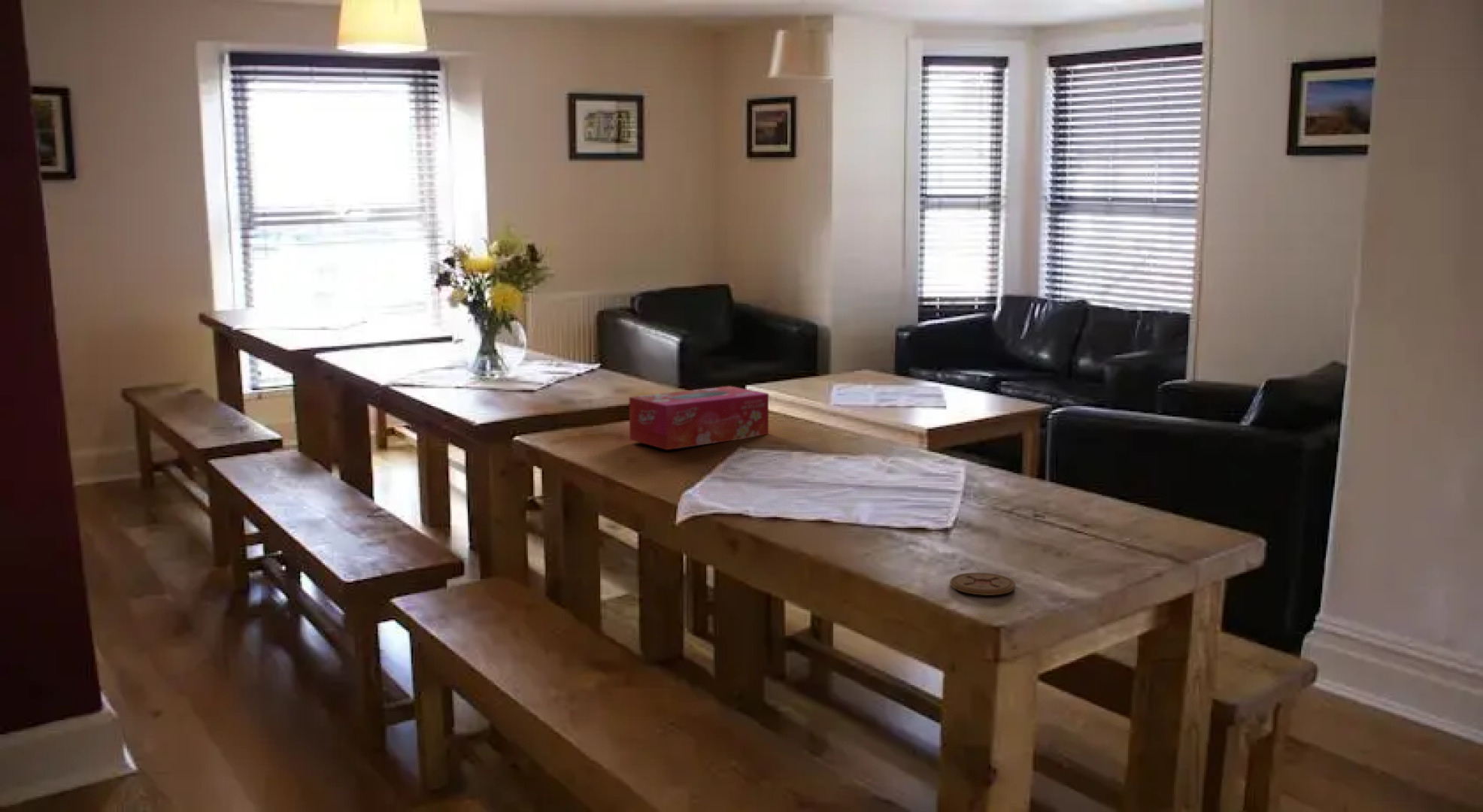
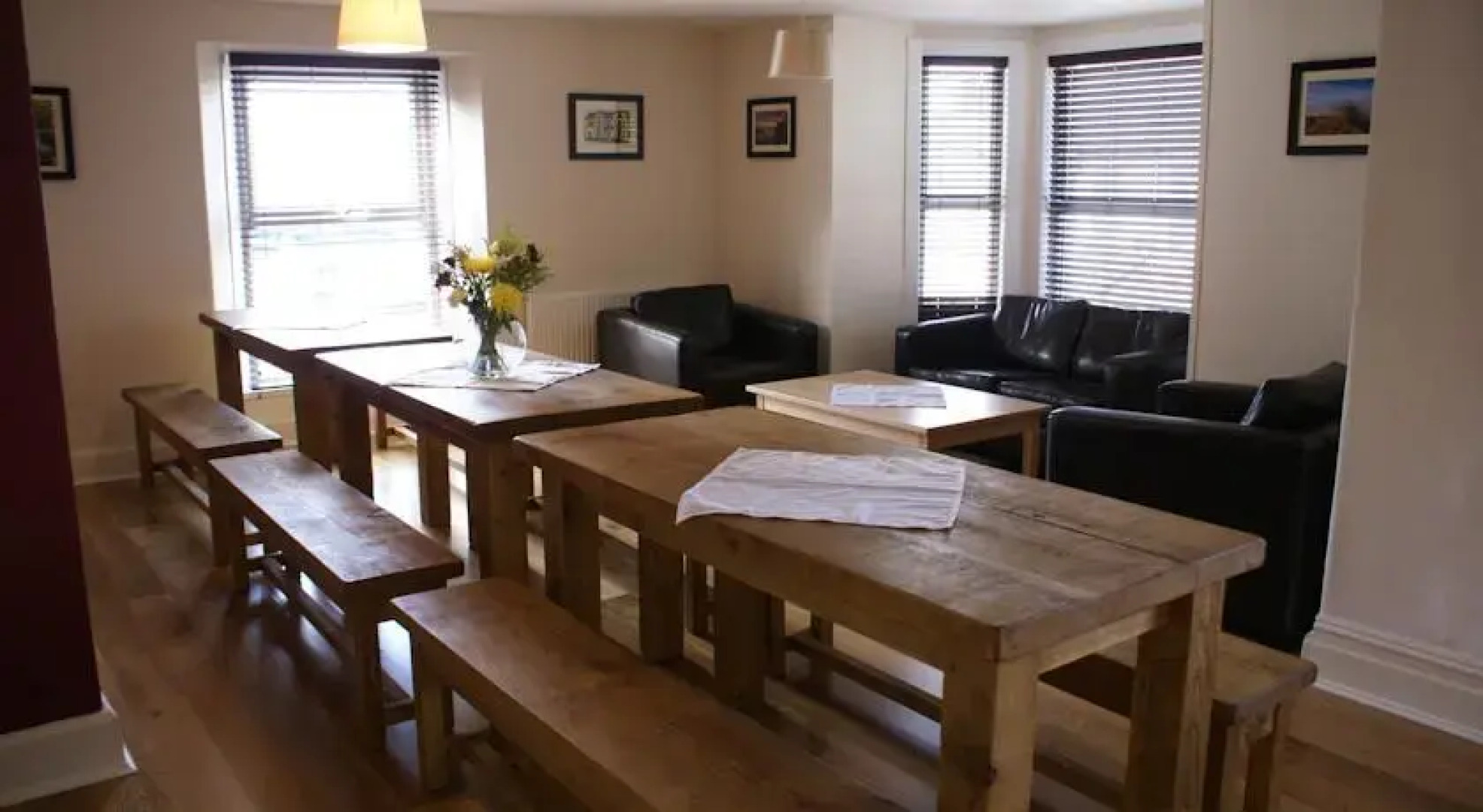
- coaster [949,572,1016,596]
- tissue box [629,385,769,450]
